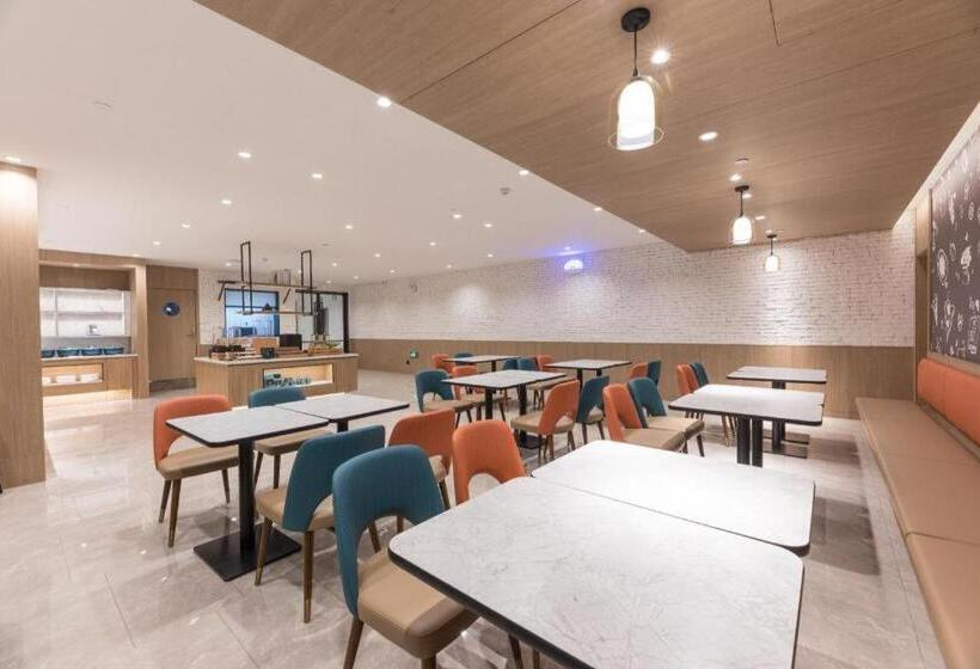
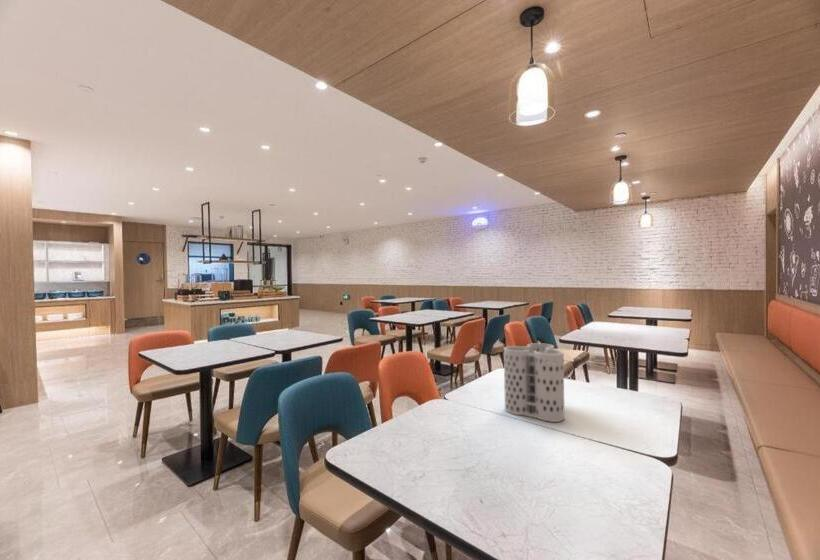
+ utensil holder [503,342,565,423]
